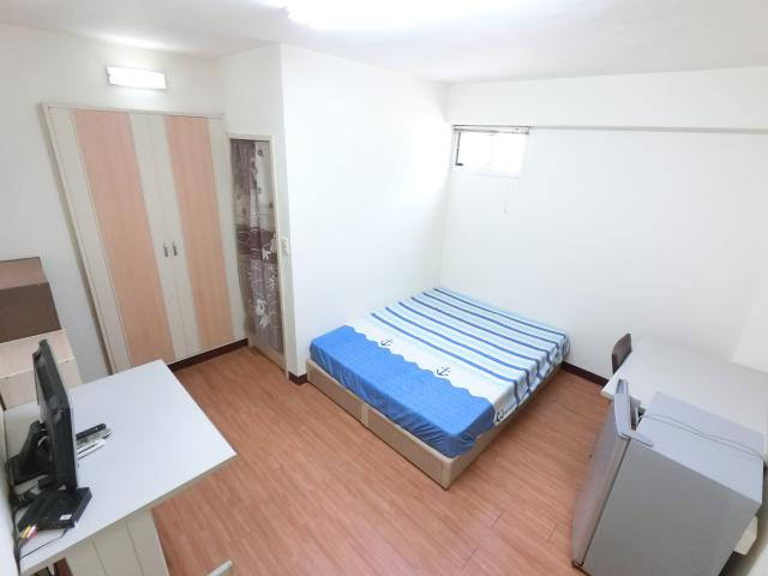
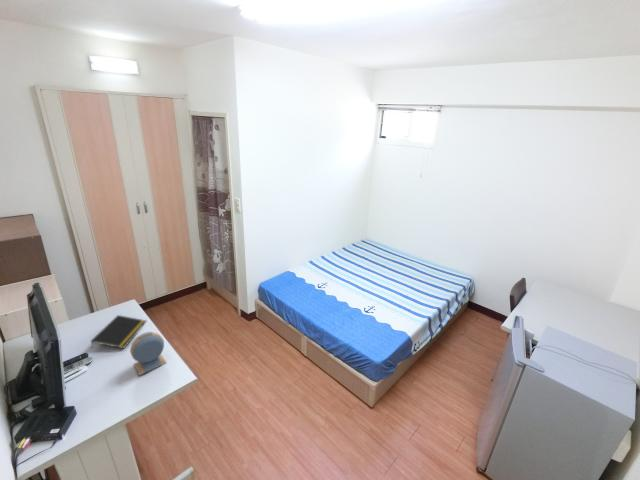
+ notepad [90,314,147,349]
+ alarm clock [129,331,168,376]
